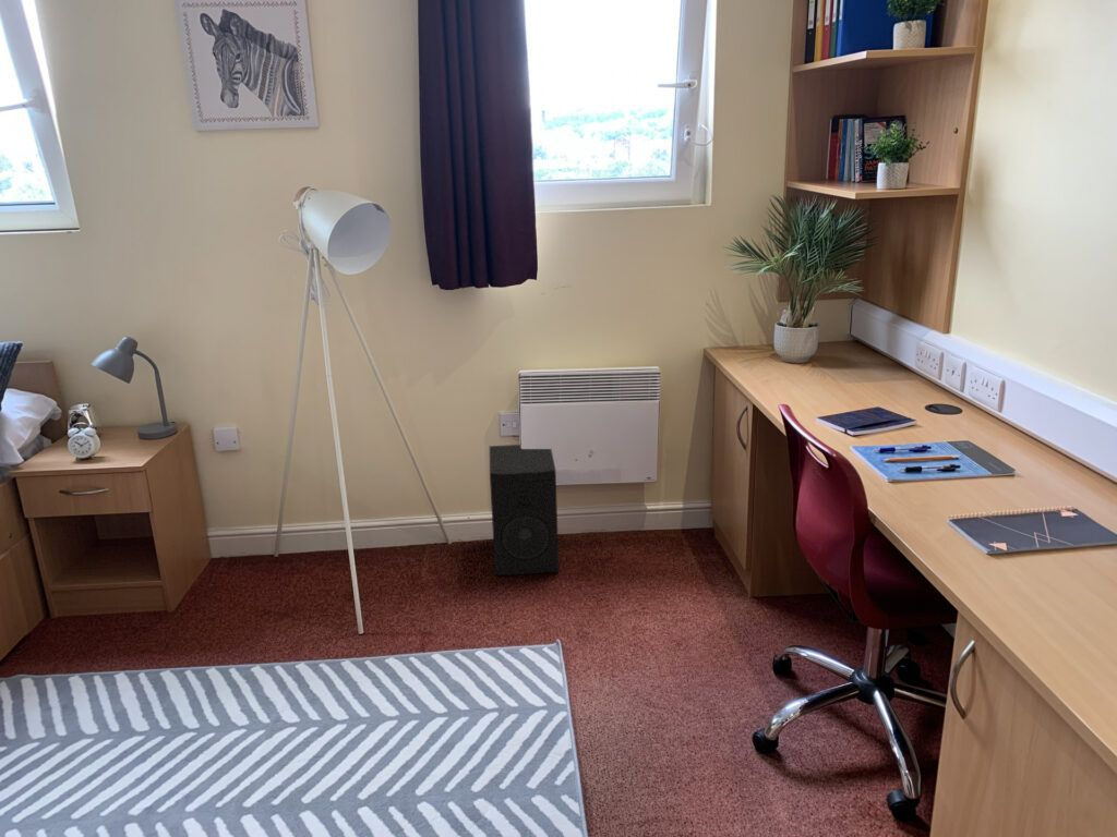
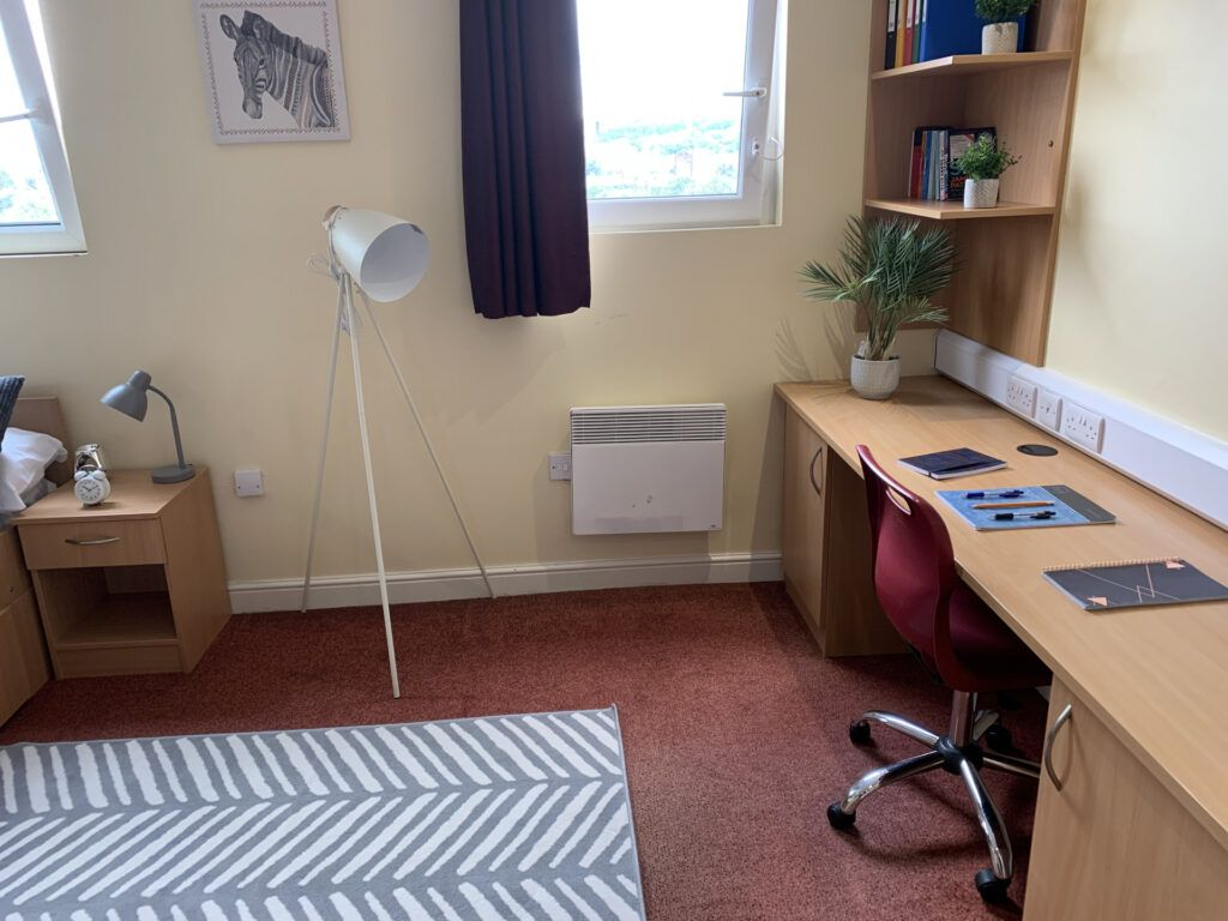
- speaker [489,444,560,577]
